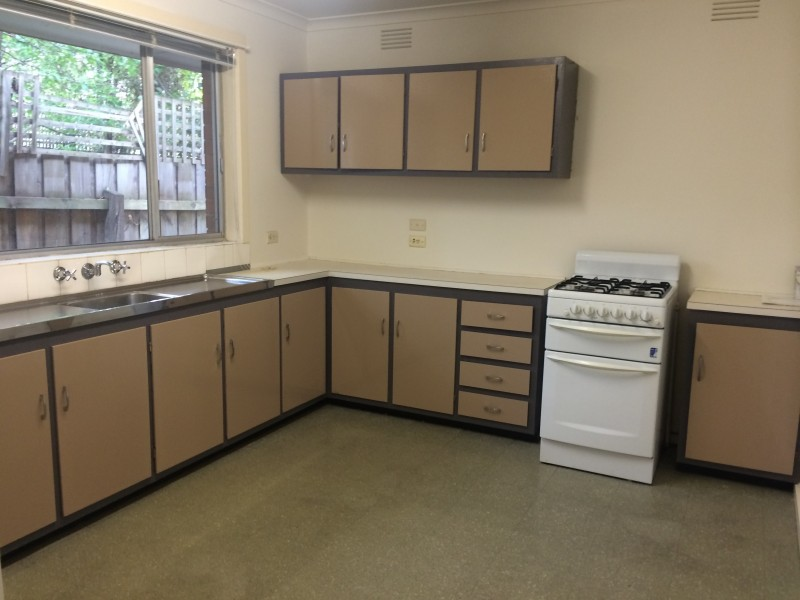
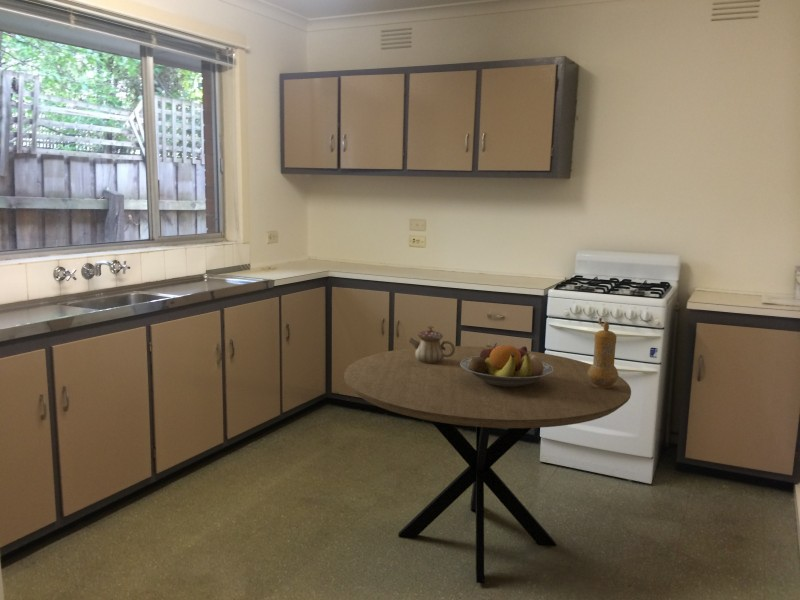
+ teapot [408,325,455,363]
+ dining table [343,345,632,584]
+ fruit bowl [460,342,553,387]
+ pepper mill [587,317,619,389]
